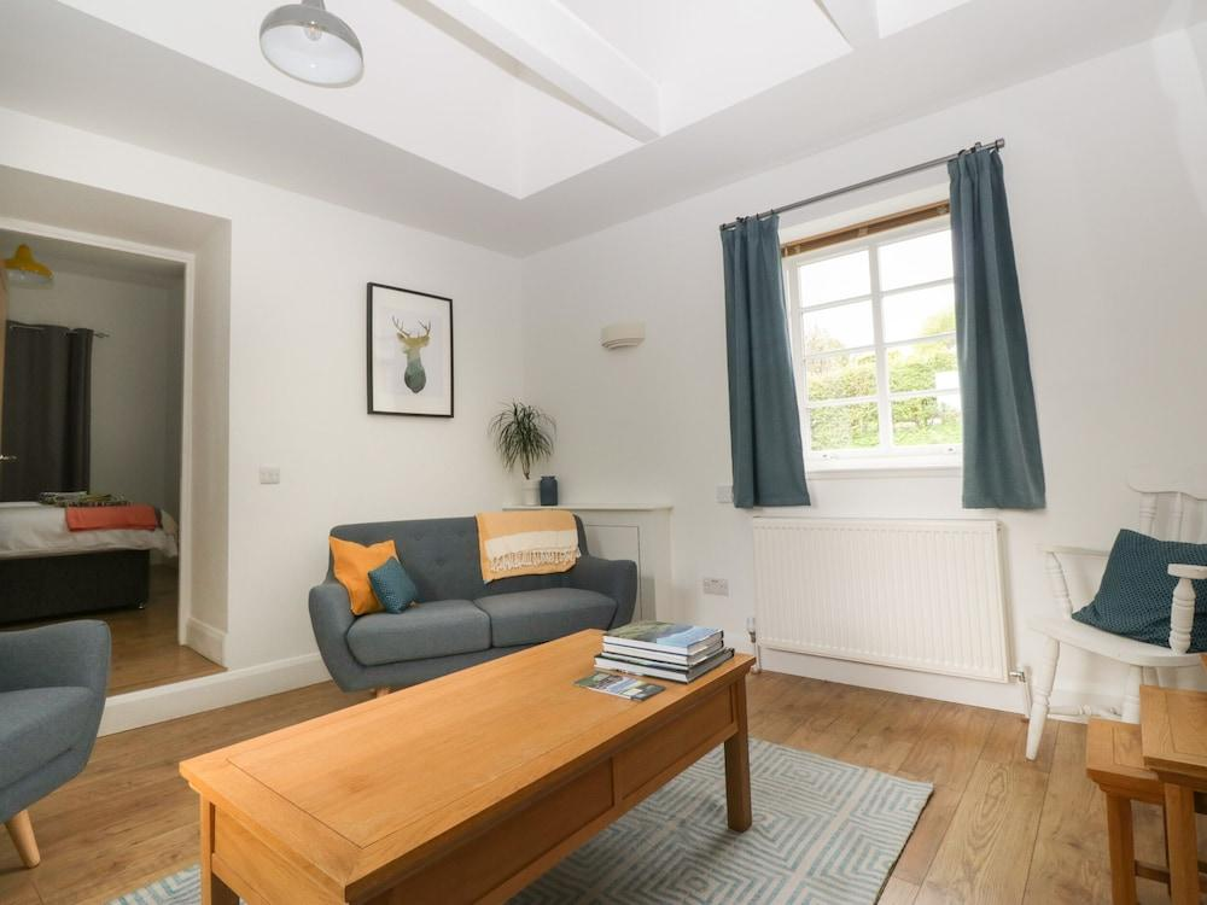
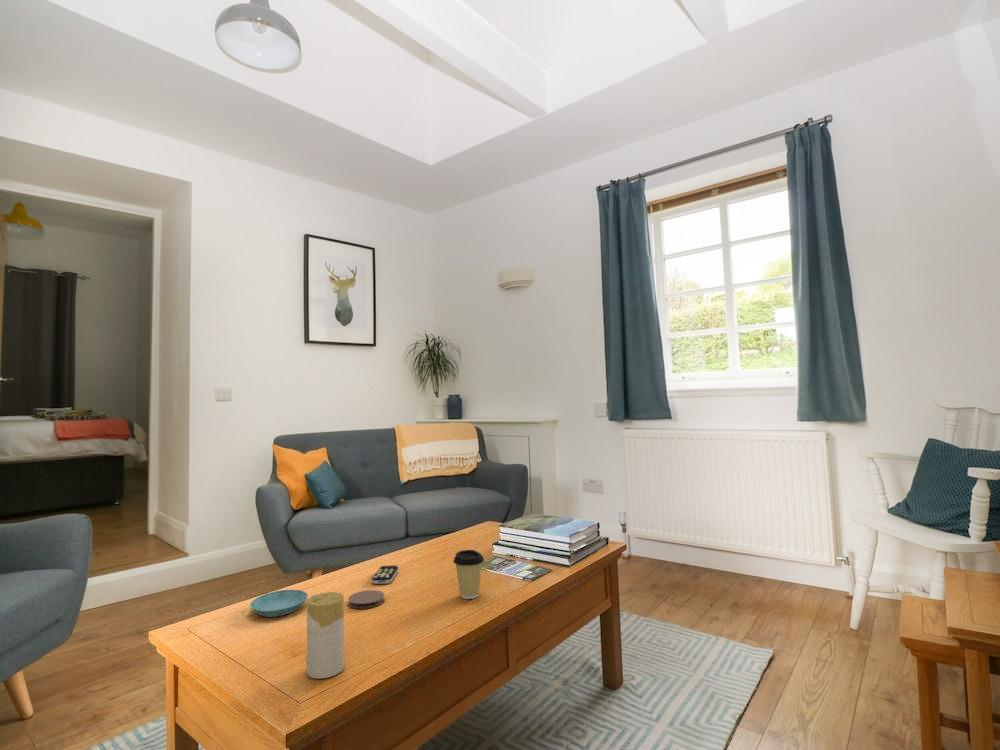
+ saucer [249,589,309,618]
+ coaster [347,589,385,610]
+ coffee cup [452,549,485,600]
+ candle [305,591,345,680]
+ remote control [371,564,399,585]
